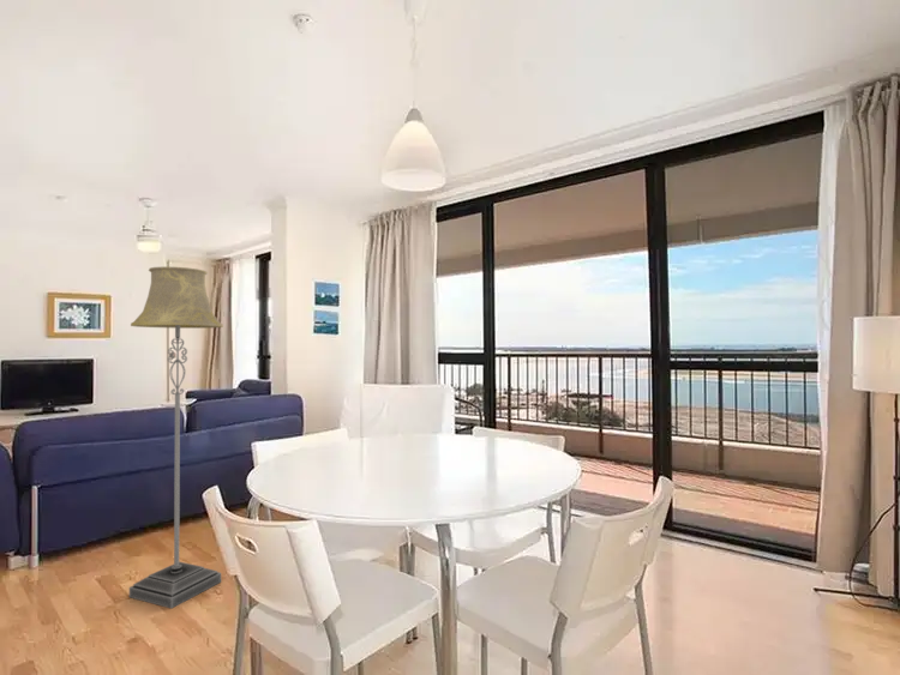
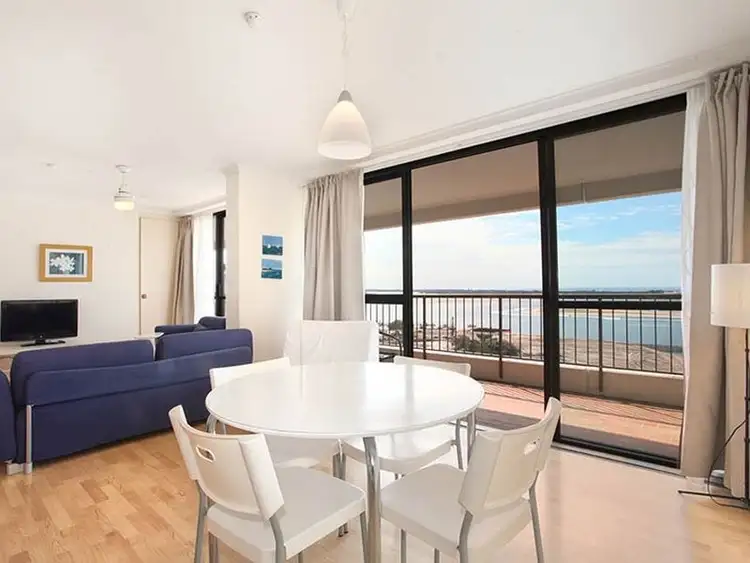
- floor lamp [128,265,224,609]
